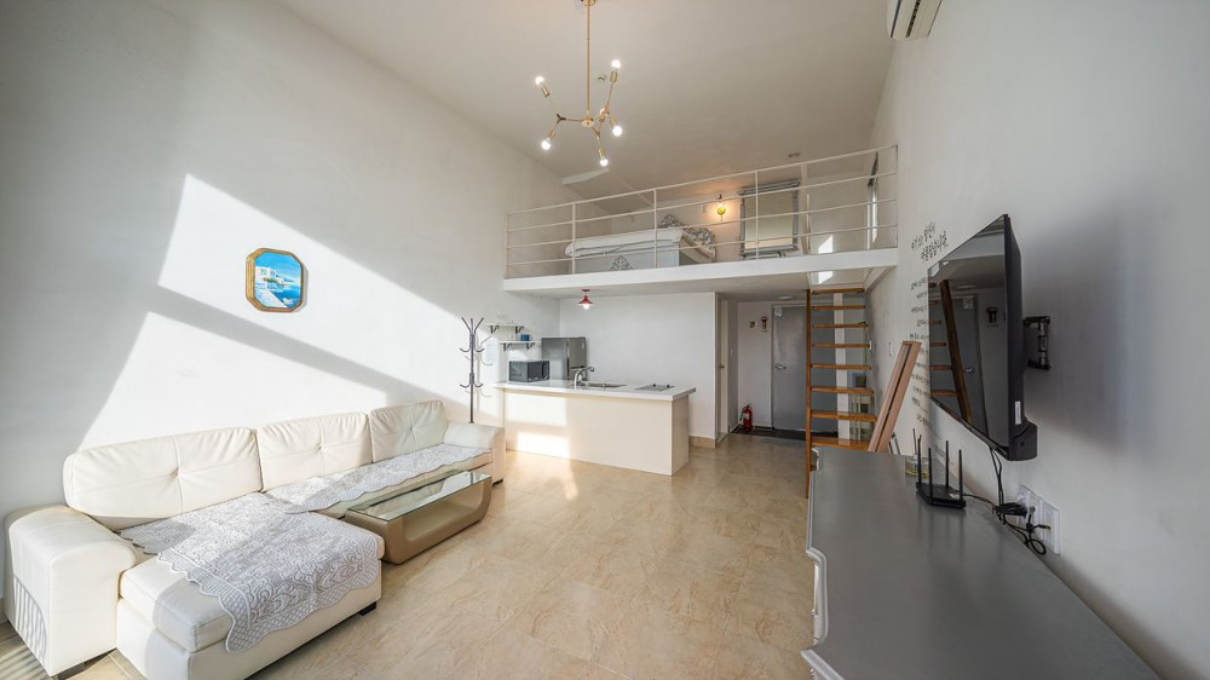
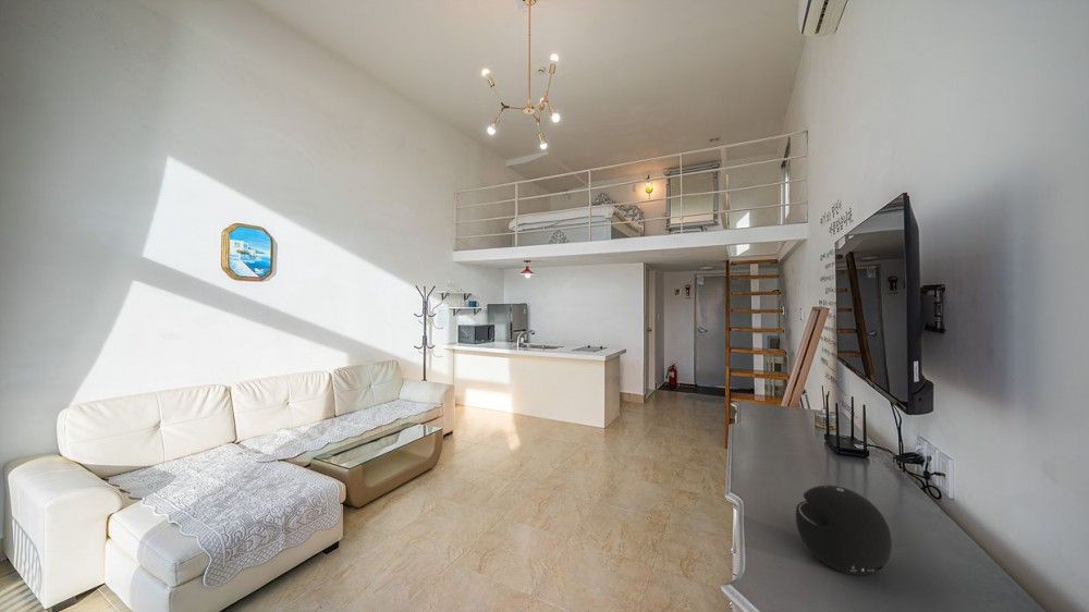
+ speaker [795,485,893,576]
